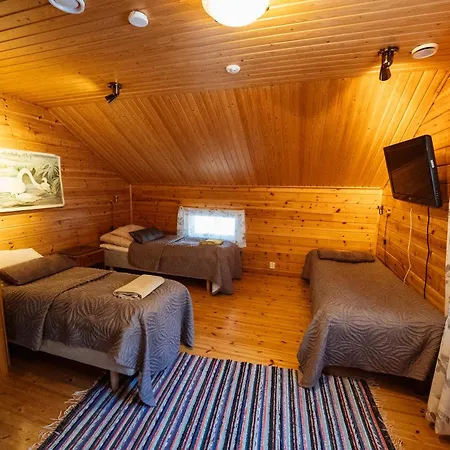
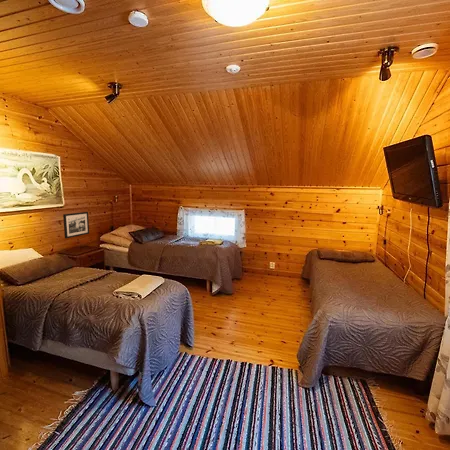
+ picture frame [62,211,90,239]
